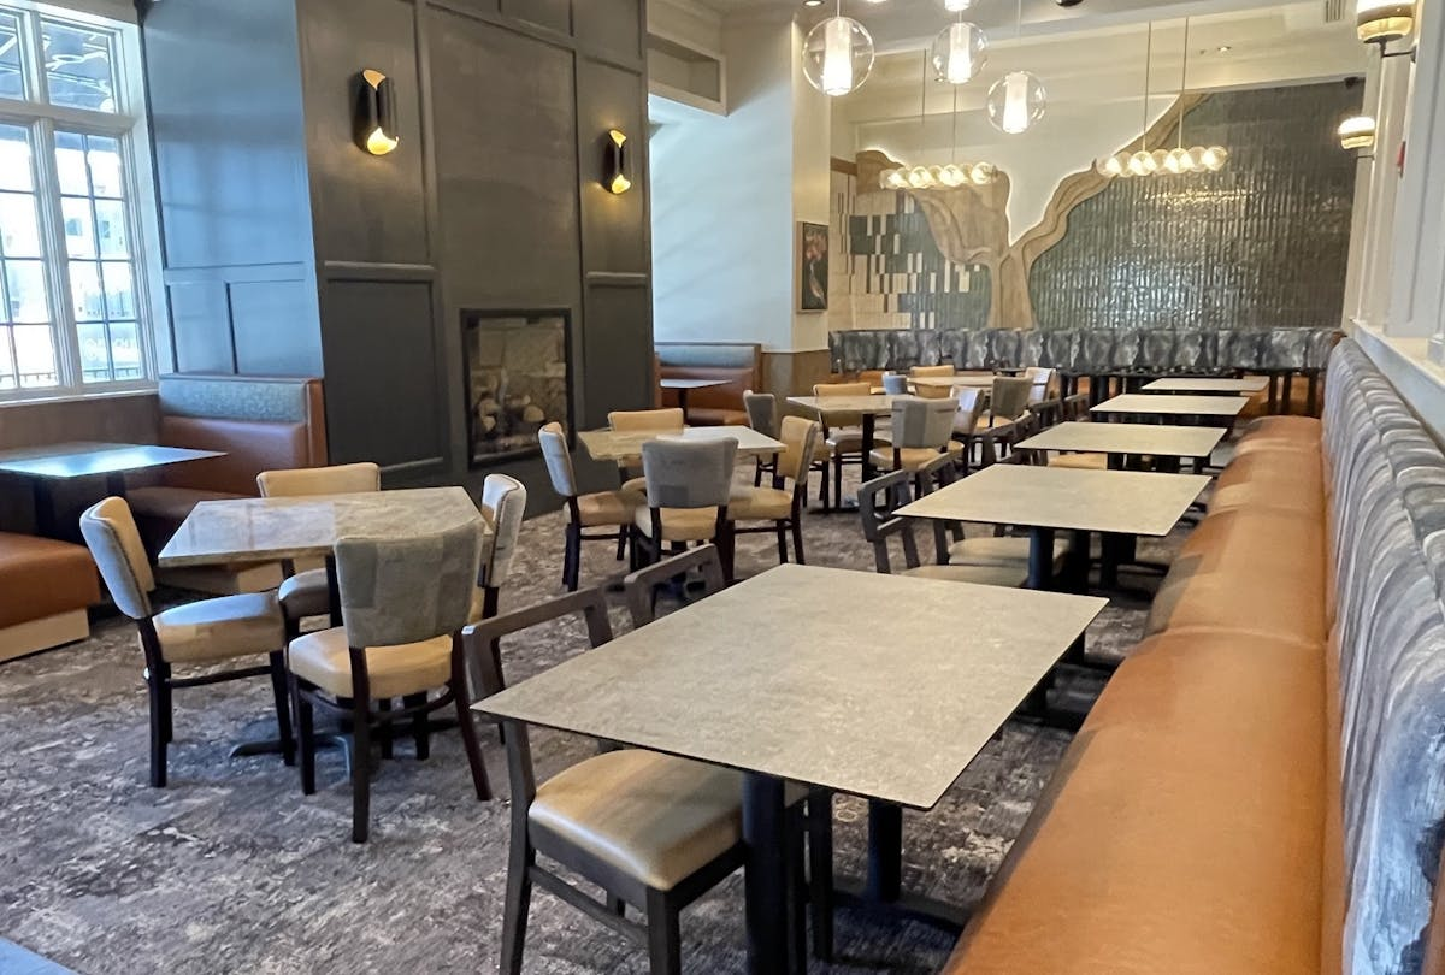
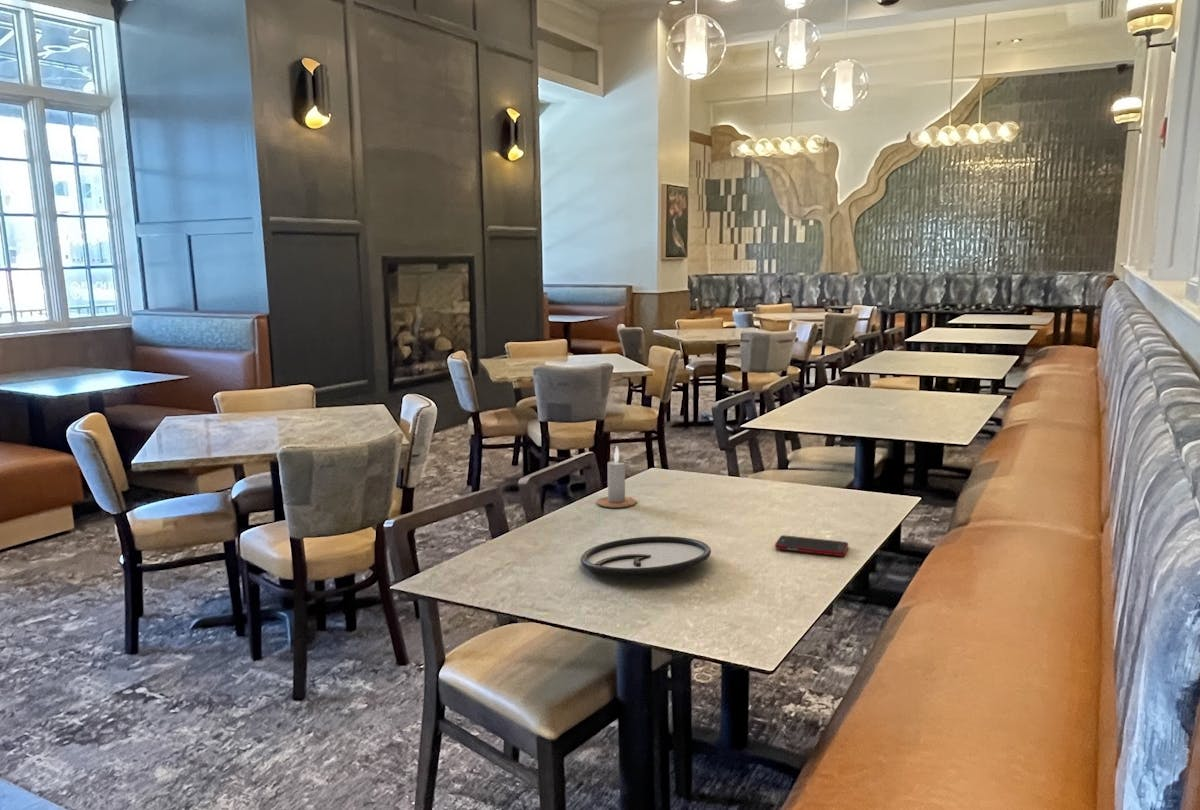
+ plate [580,535,712,576]
+ candle [596,445,637,509]
+ cell phone [774,534,849,557]
